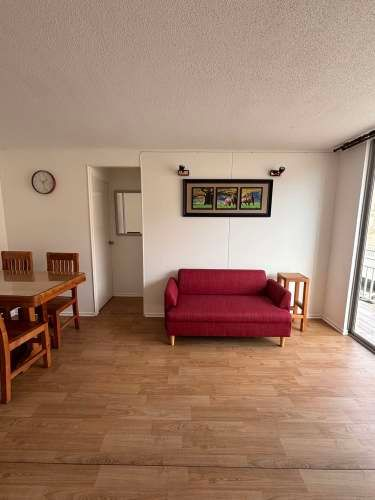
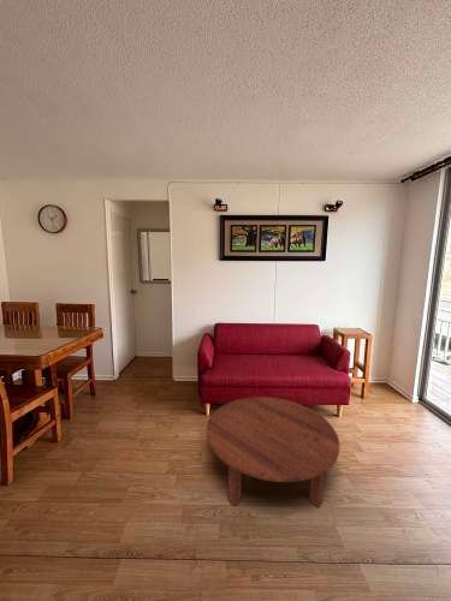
+ coffee table [206,395,340,508]
